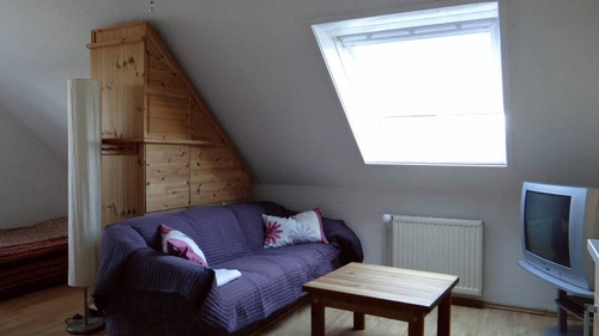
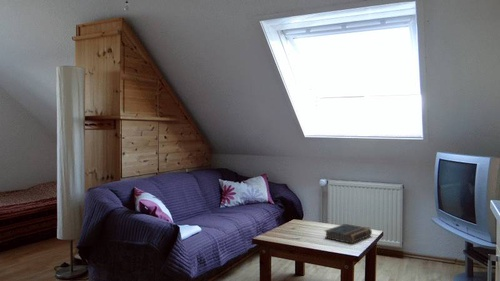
+ book [323,223,373,245]
